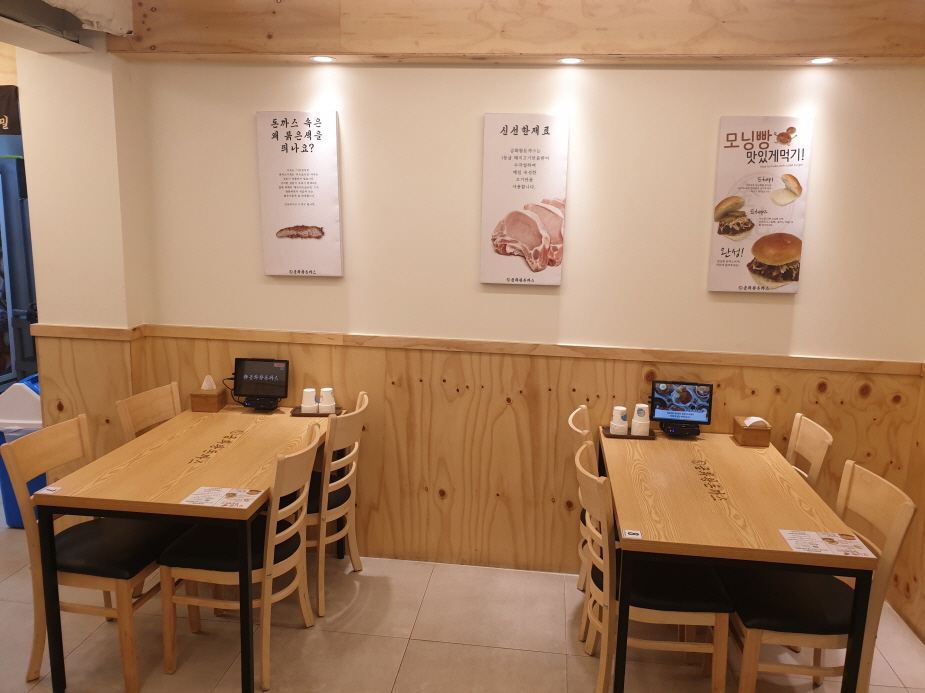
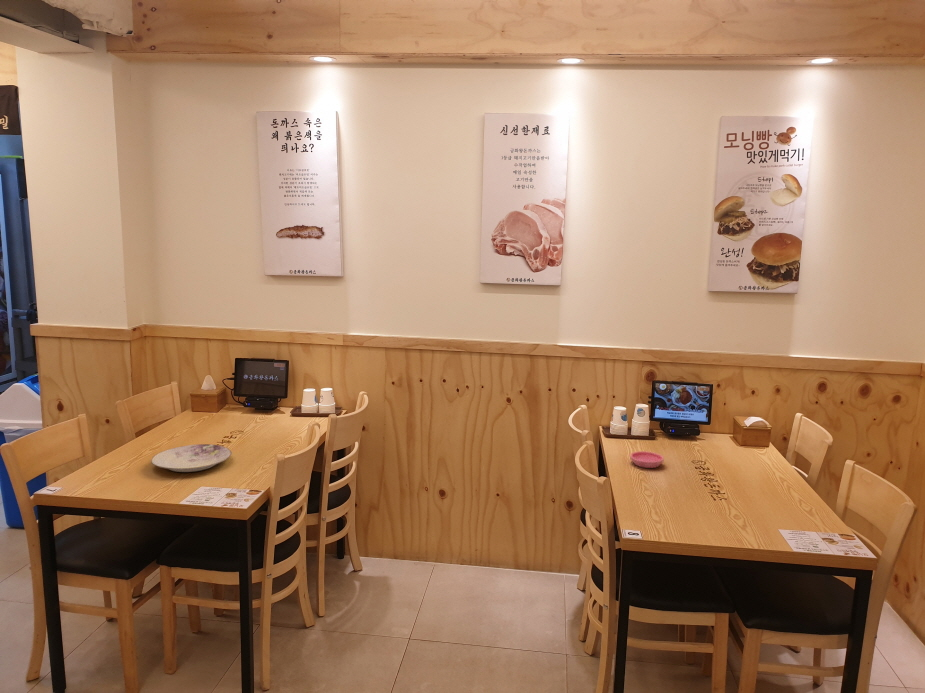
+ saucer [629,450,665,469]
+ plate [150,443,233,473]
